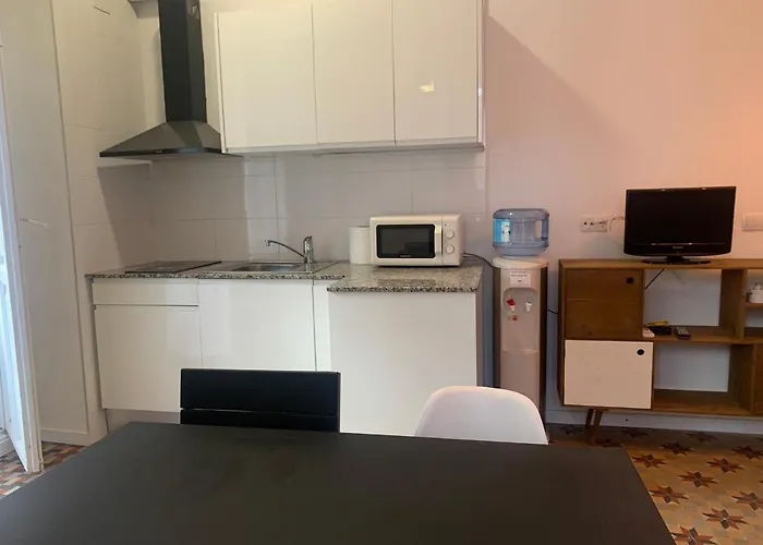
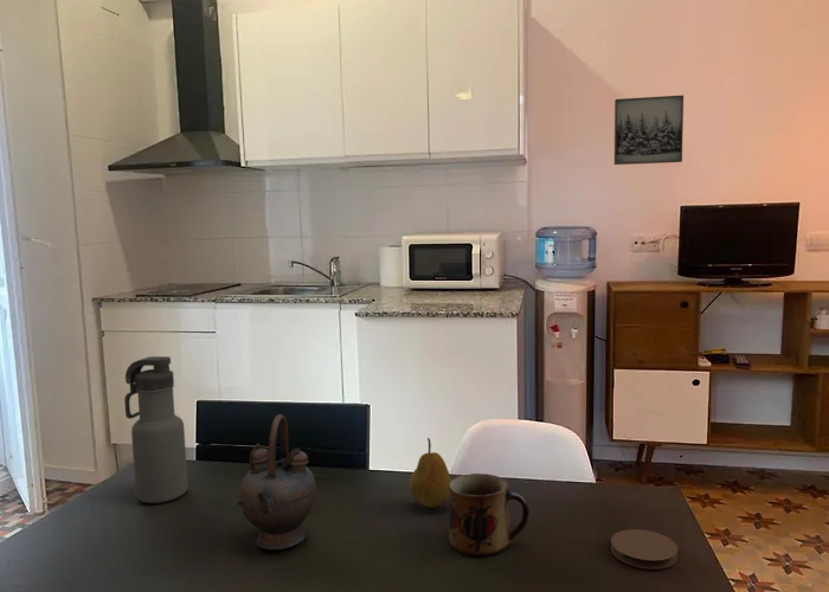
+ mug [448,472,531,558]
+ fruit [409,437,452,509]
+ wall art [613,94,685,166]
+ water bottle [123,355,188,504]
+ coaster [610,528,679,571]
+ teapot [236,413,317,551]
